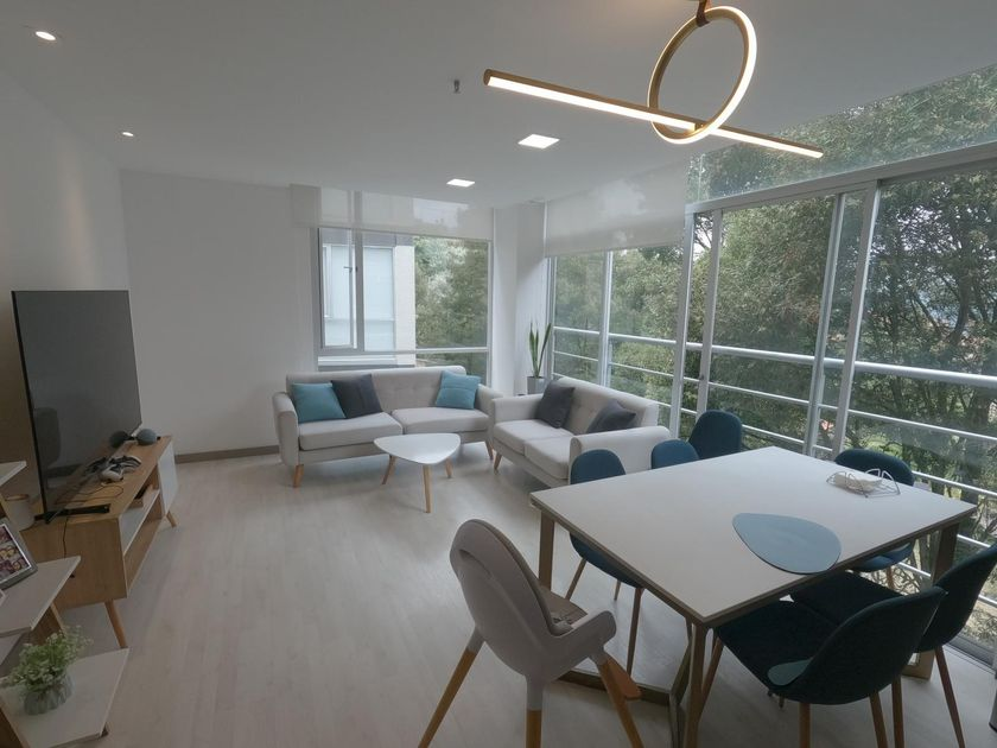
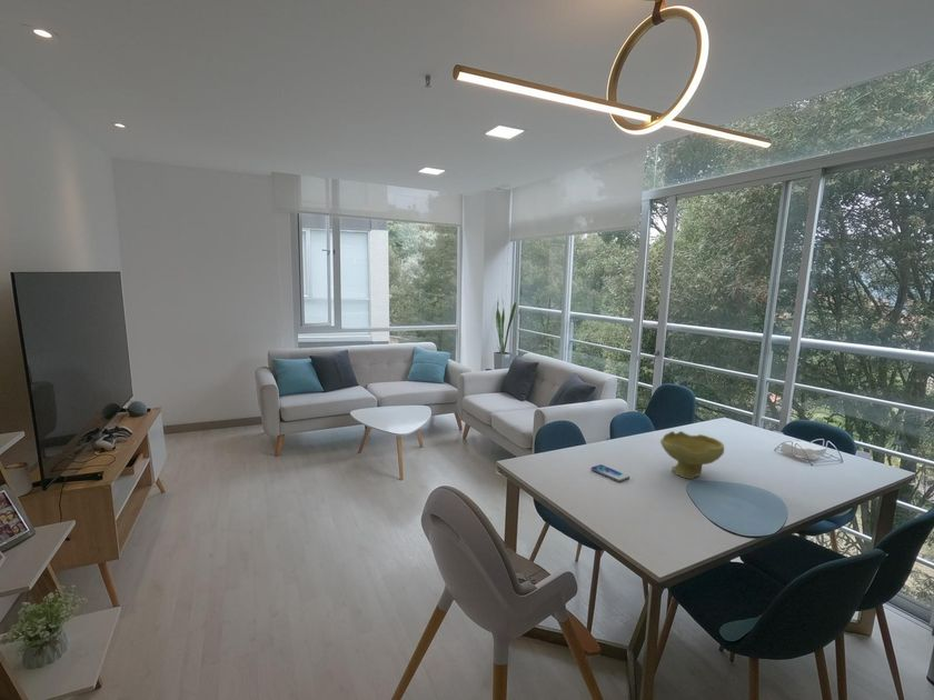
+ smartphone [589,463,630,483]
+ bowl [659,430,725,480]
